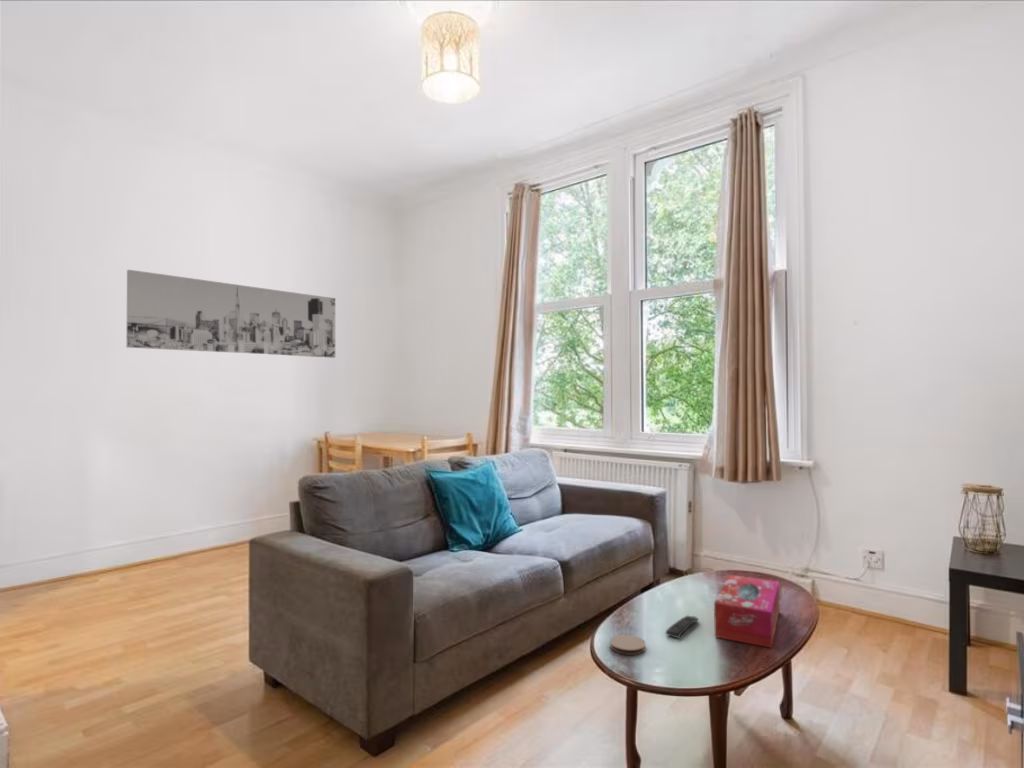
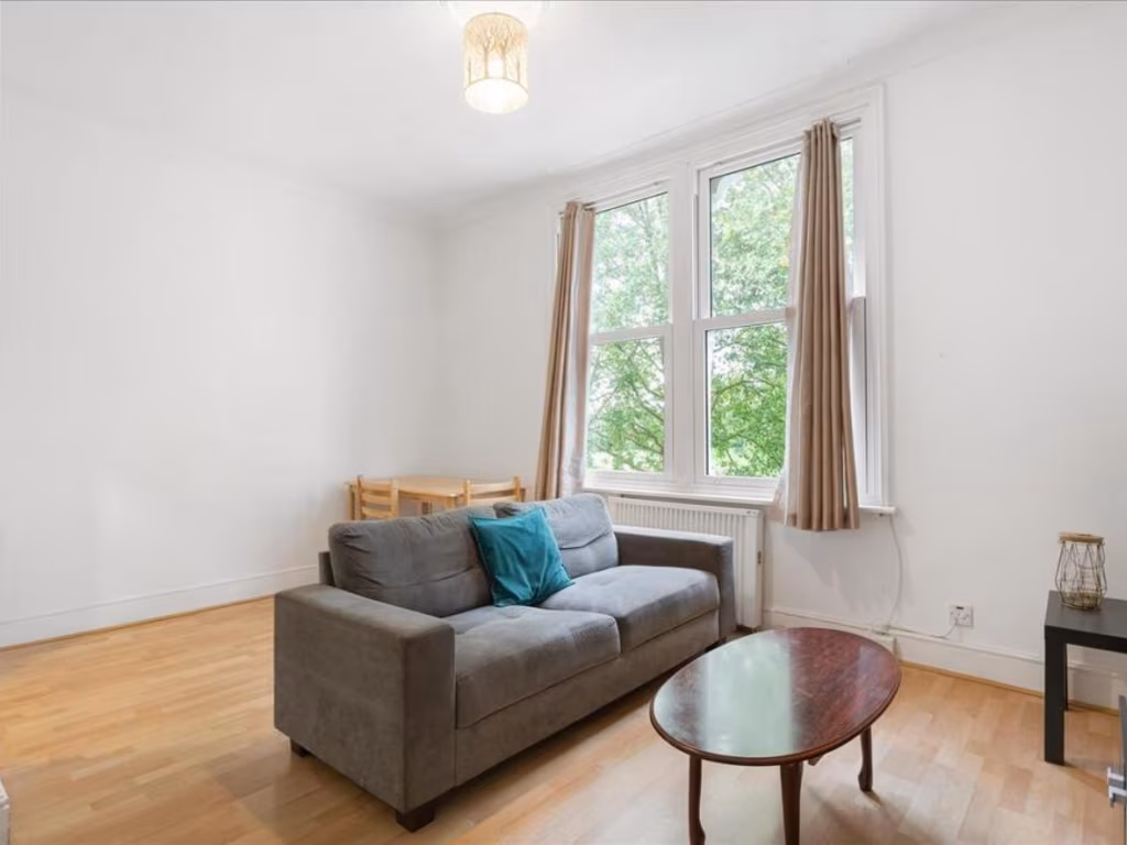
- coaster [609,634,646,656]
- remote control [665,615,699,639]
- tissue box [713,574,780,649]
- wall art [126,269,336,359]
